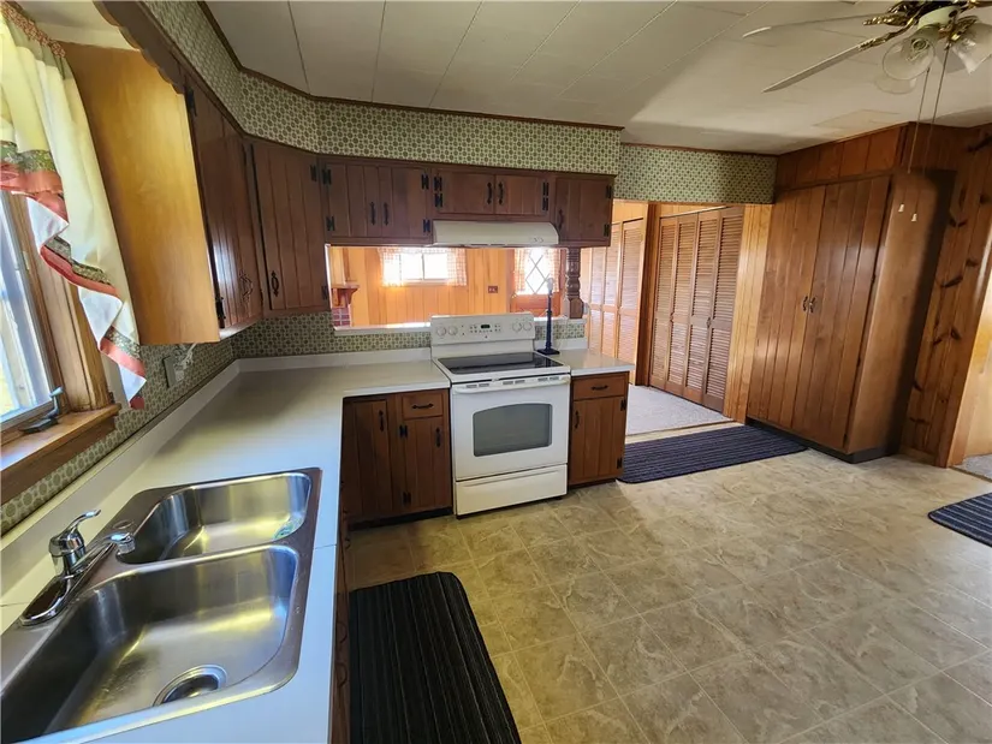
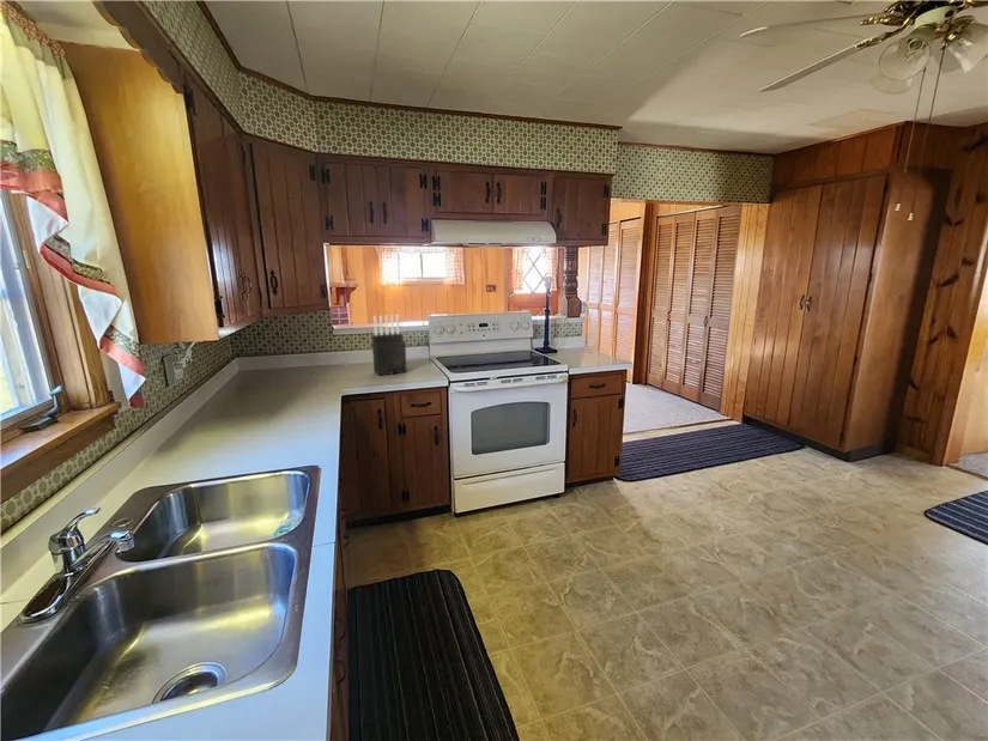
+ knife block [370,314,408,377]
